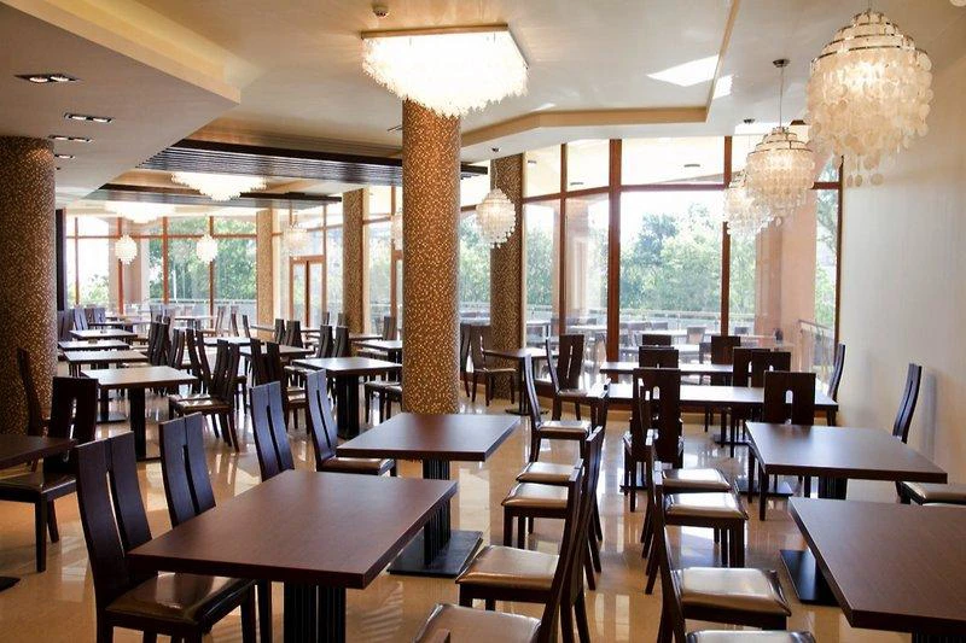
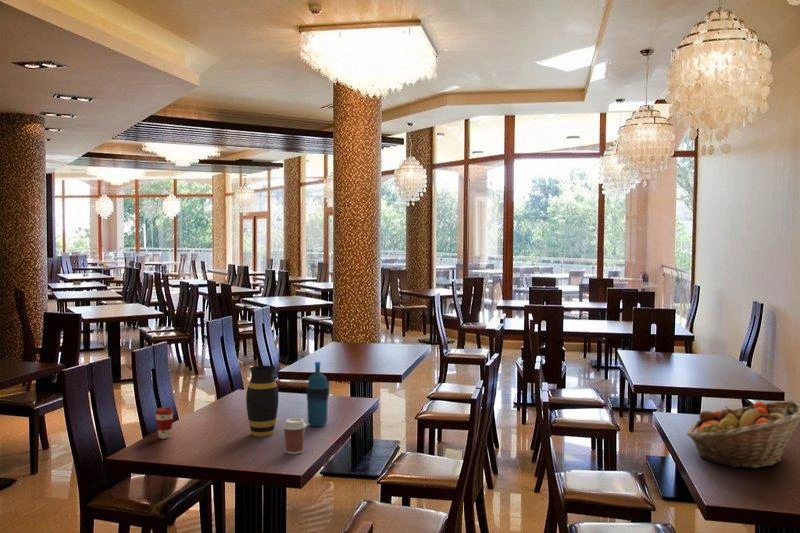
+ fruit basket [686,400,800,469]
+ coffee cup [154,406,175,440]
+ vase [245,365,280,437]
+ water bottle [306,361,329,427]
+ coffee cup [282,417,307,455]
